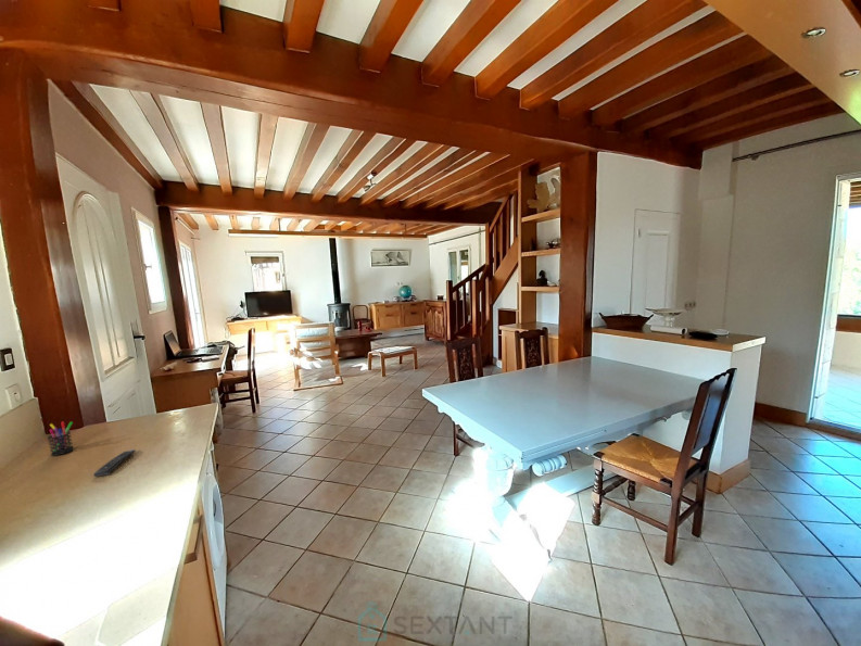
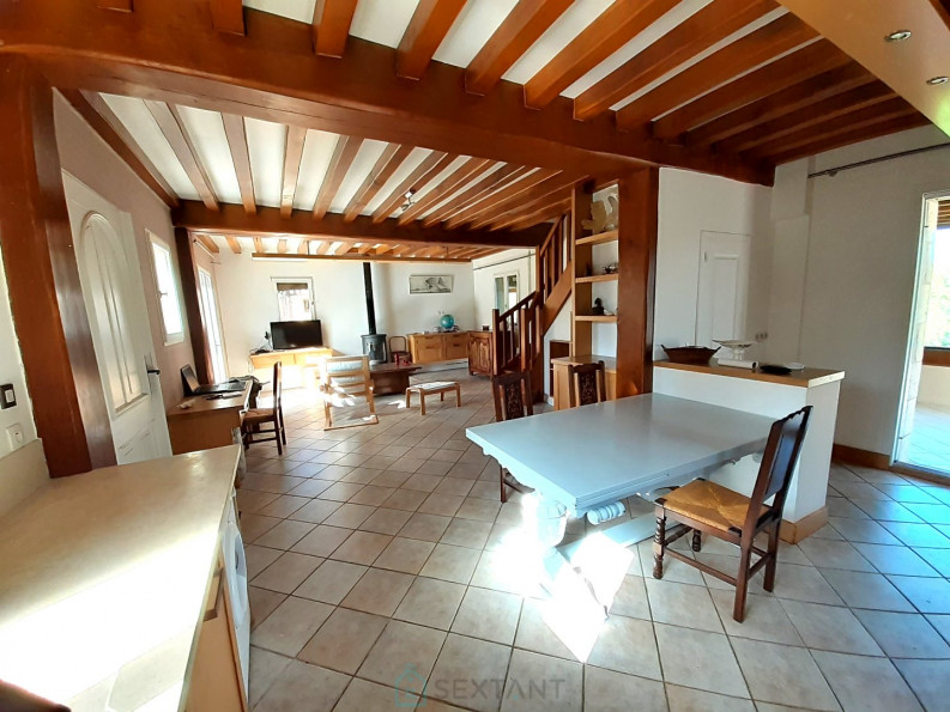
- pen holder [47,420,75,457]
- remote control [92,448,136,478]
